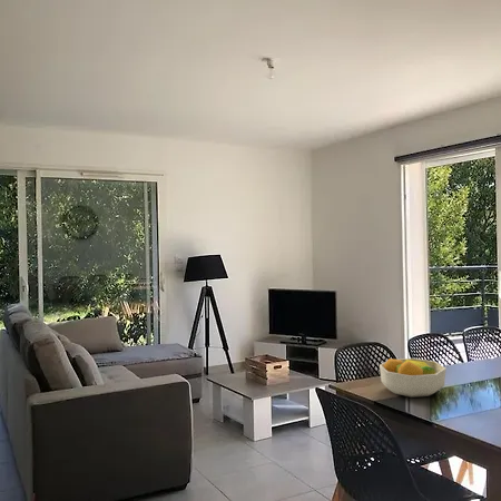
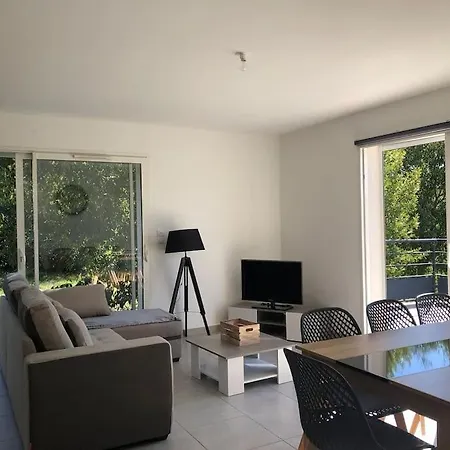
- fruit bowl [379,357,448,399]
